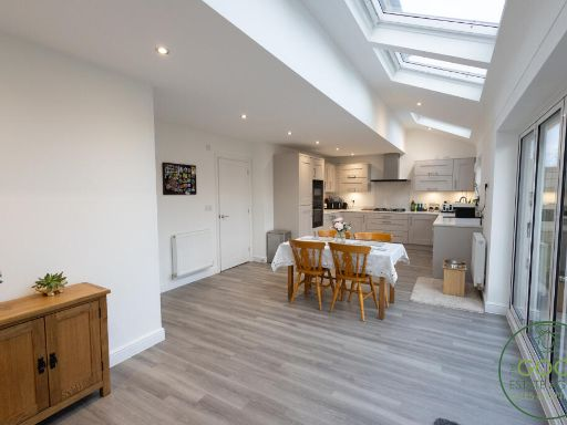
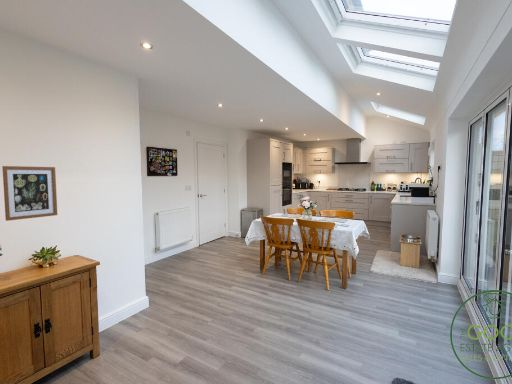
+ wall art [1,165,58,222]
